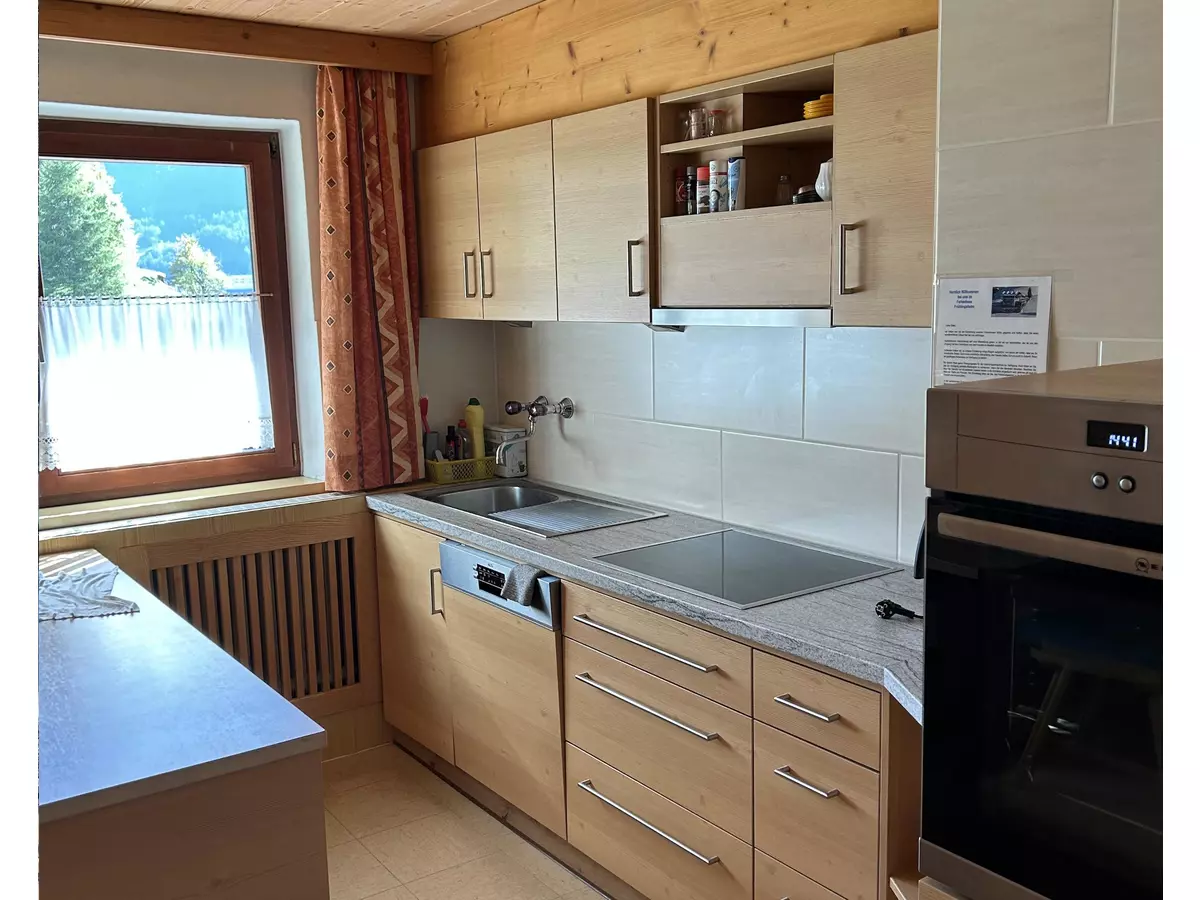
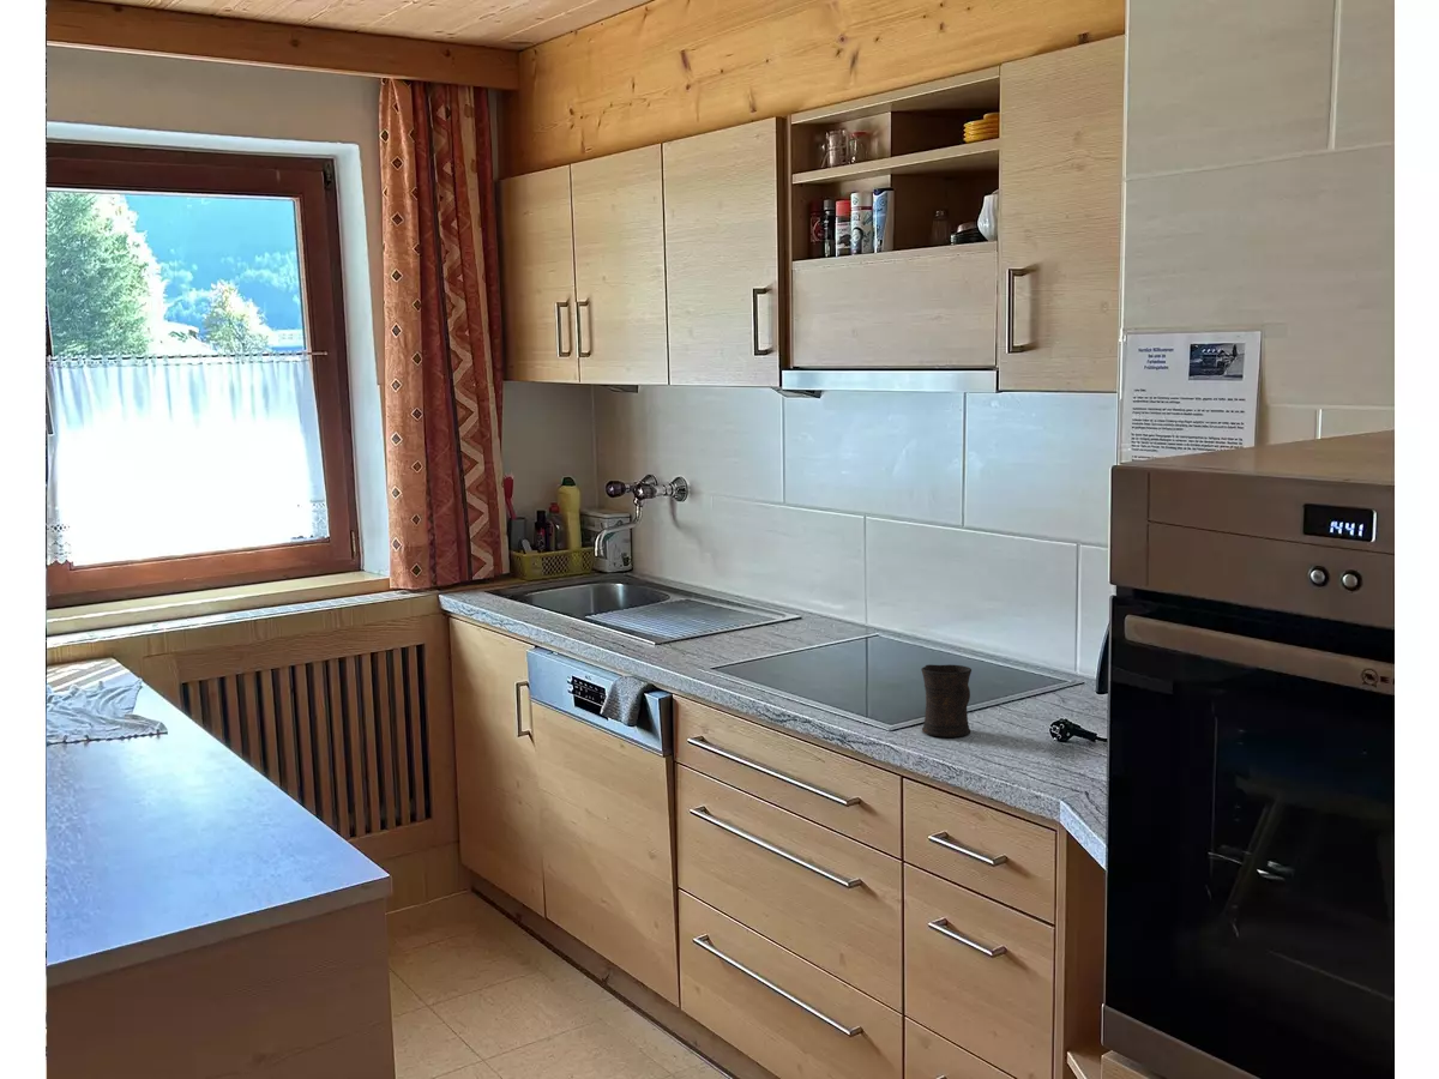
+ mug [920,663,973,739]
